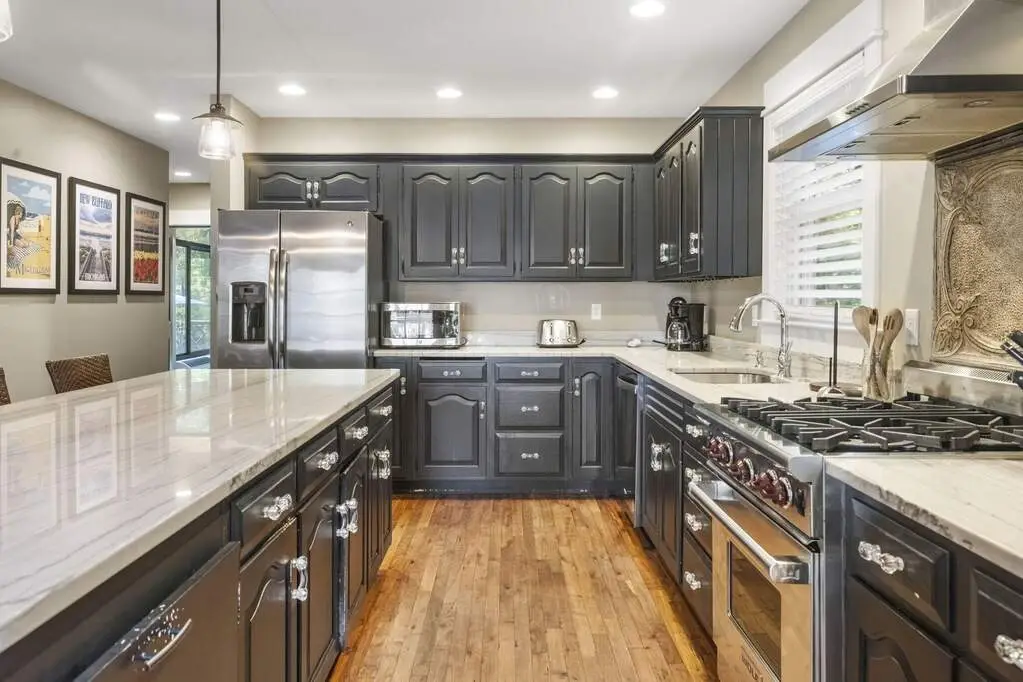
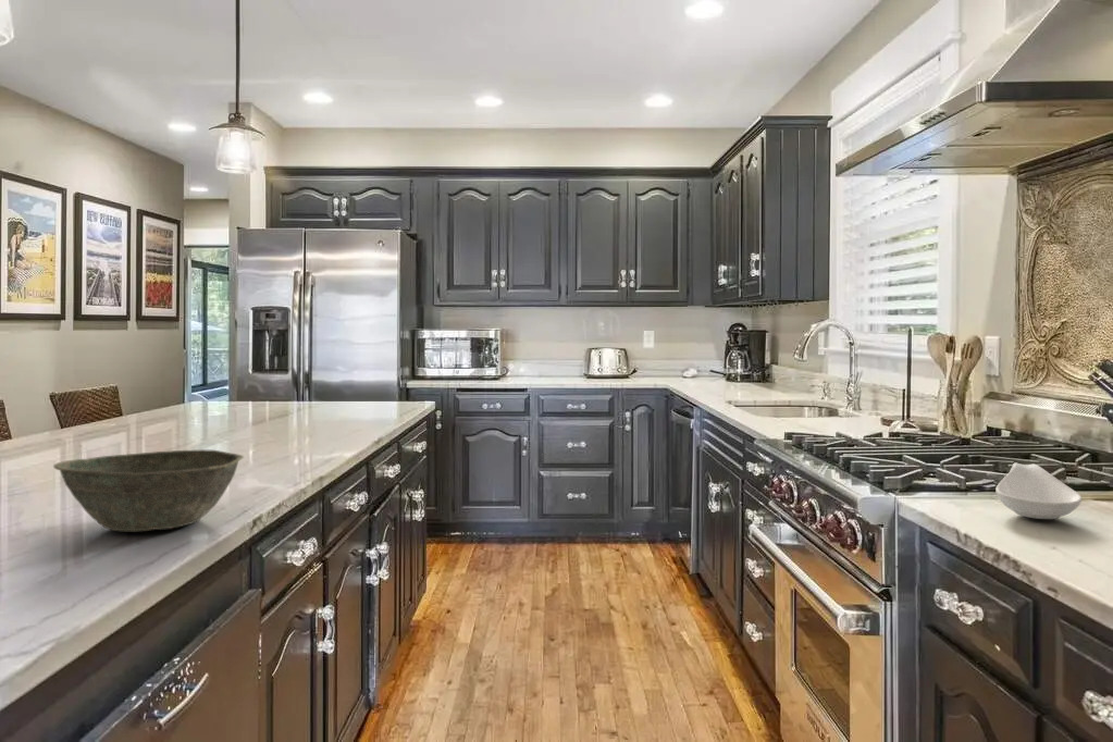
+ spoon rest [994,461,1083,520]
+ bowl [52,448,245,532]
